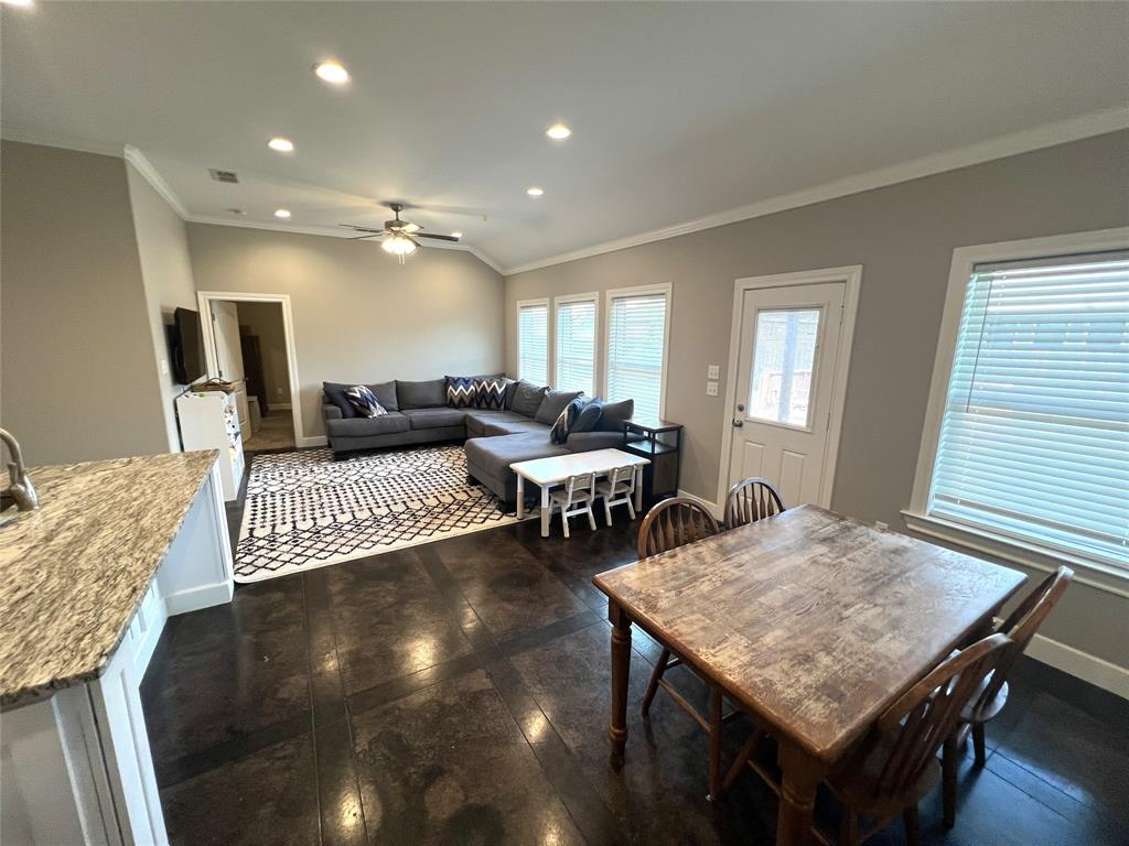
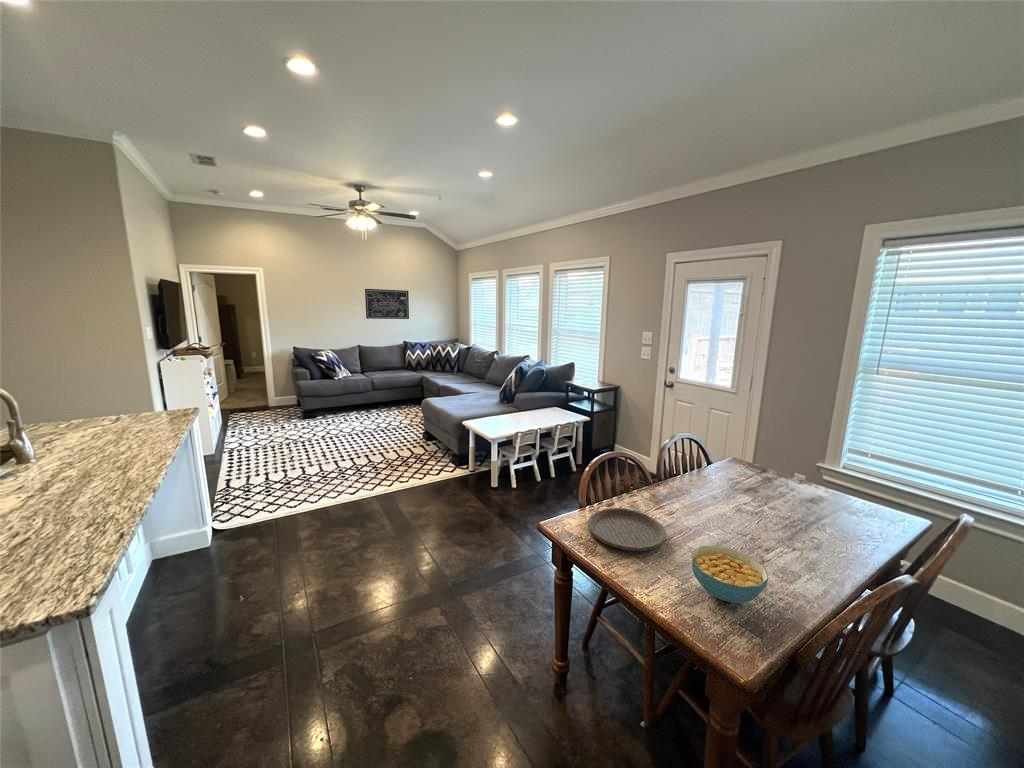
+ wall art [364,288,410,320]
+ cereal bowl [691,544,769,604]
+ plate [587,507,667,552]
